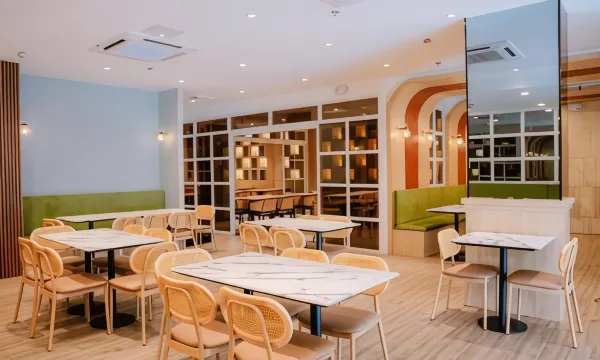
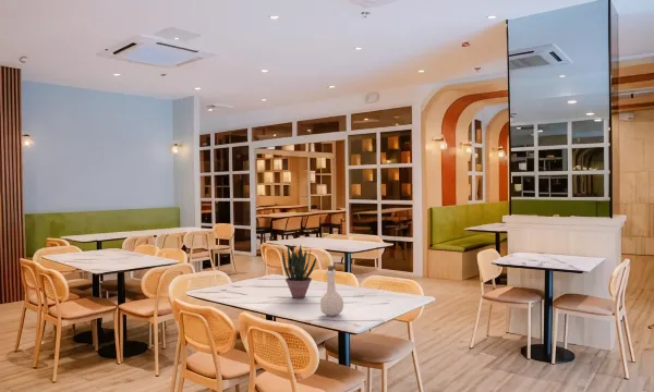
+ bottle [319,265,344,317]
+ potted plant [281,244,317,299]
